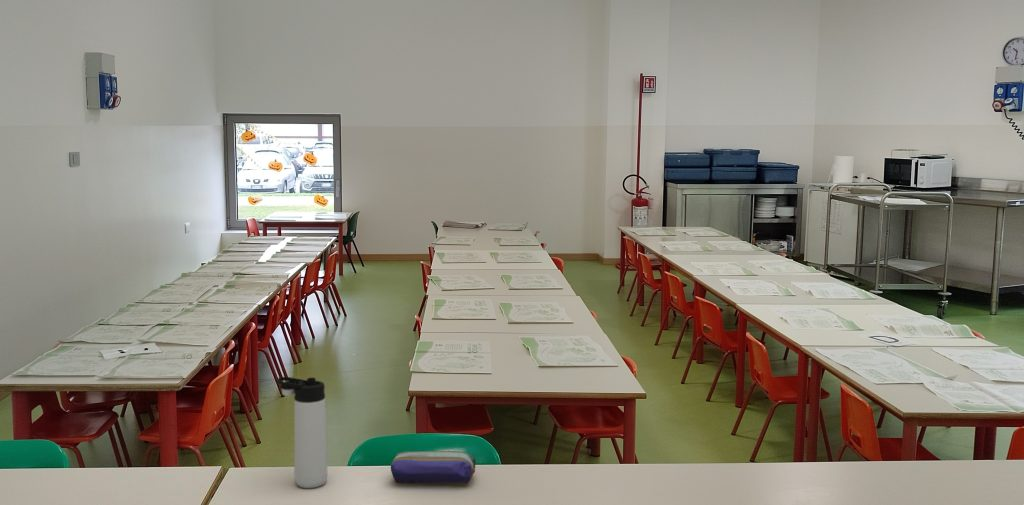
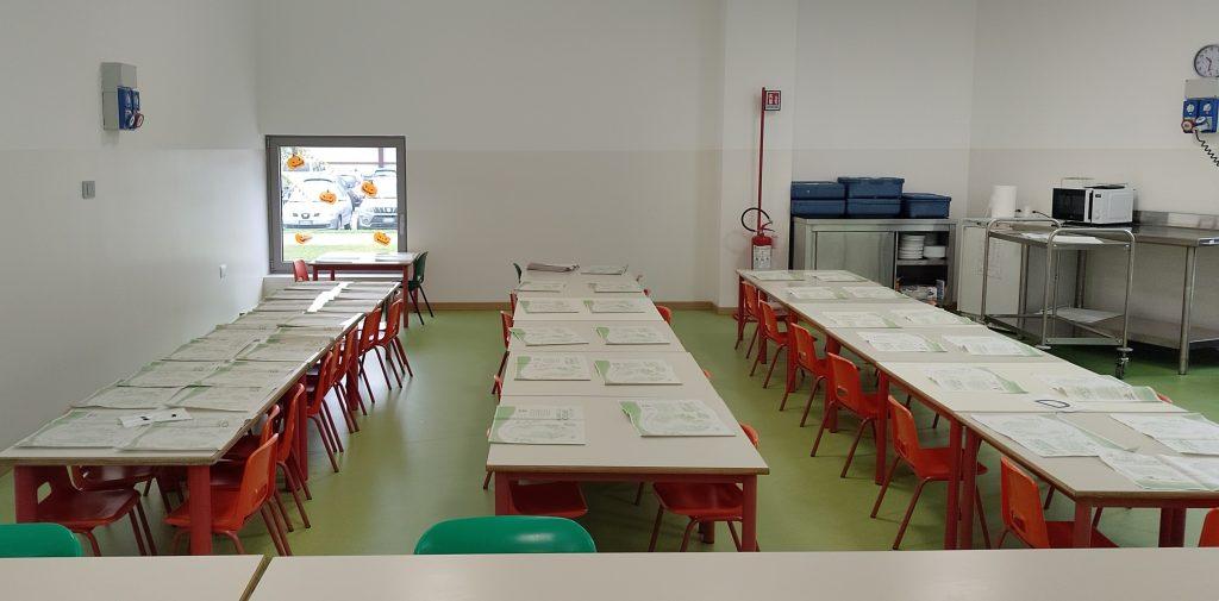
- pencil case [390,450,476,484]
- thermos bottle [276,376,328,489]
